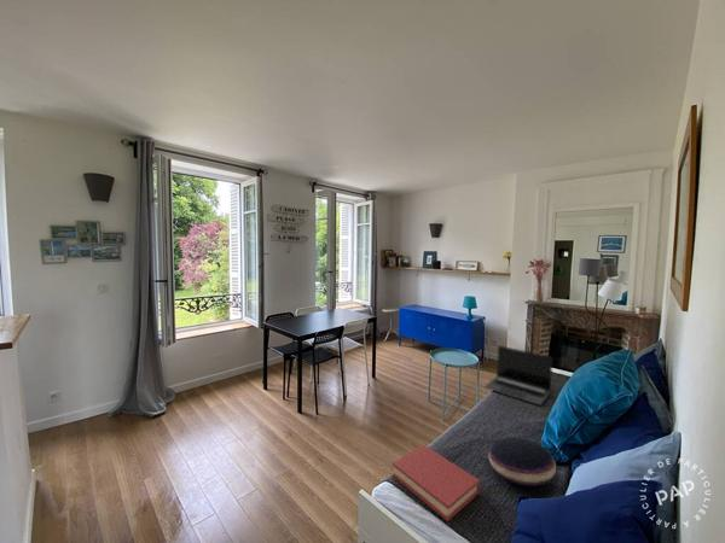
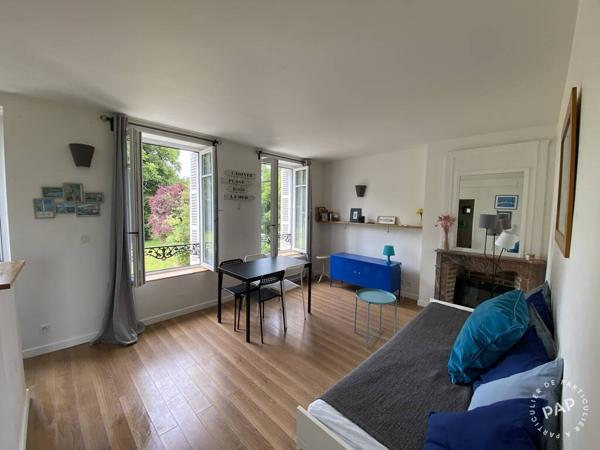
- laptop [483,344,553,407]
- cushion [488,437,557,487]
- hardback book [392,444,481,522]
